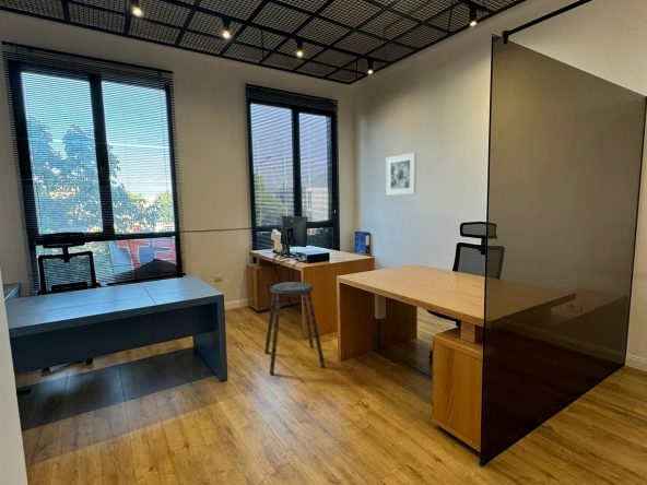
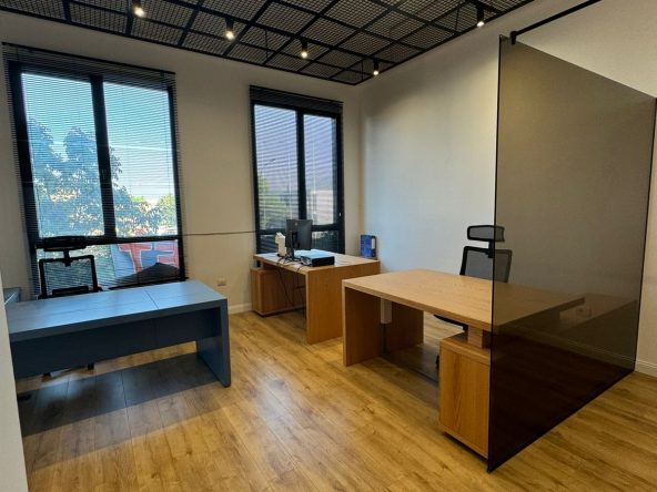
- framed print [385,152,417,197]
- stool [263,281,326,375]
